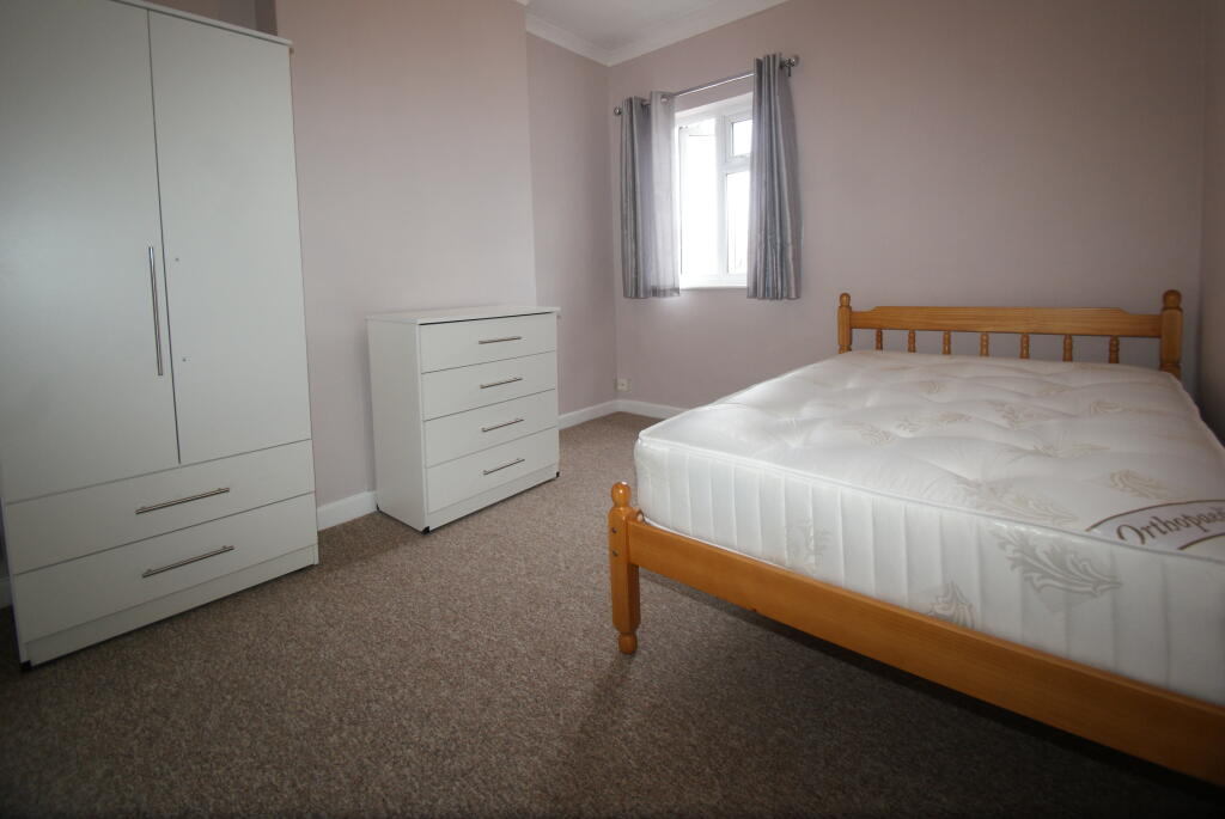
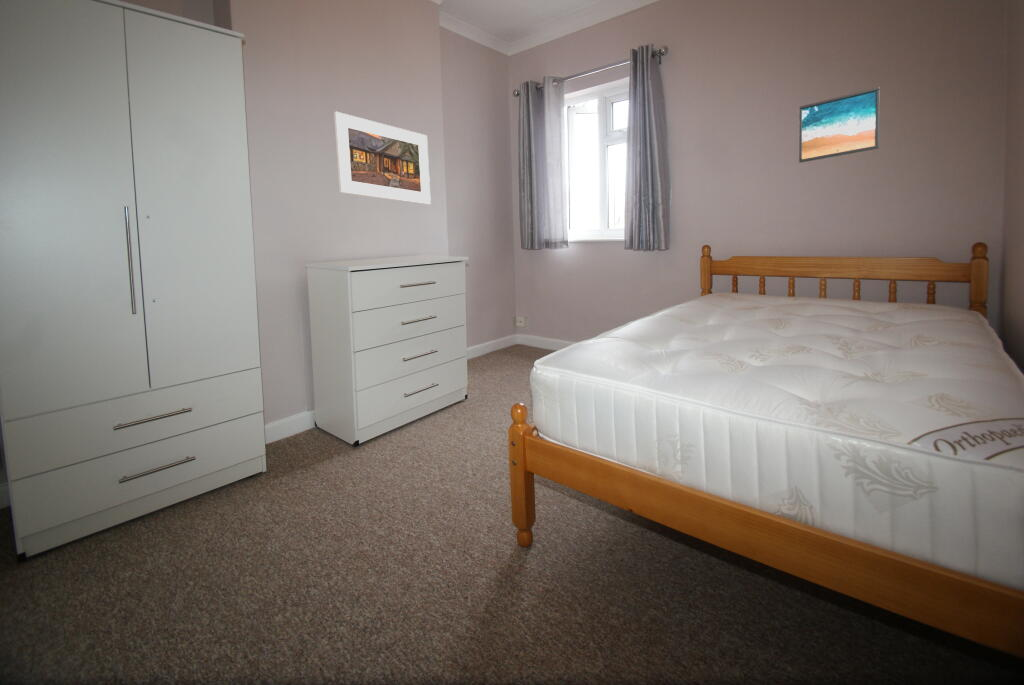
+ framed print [333,111,432,206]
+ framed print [798,86,881,164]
